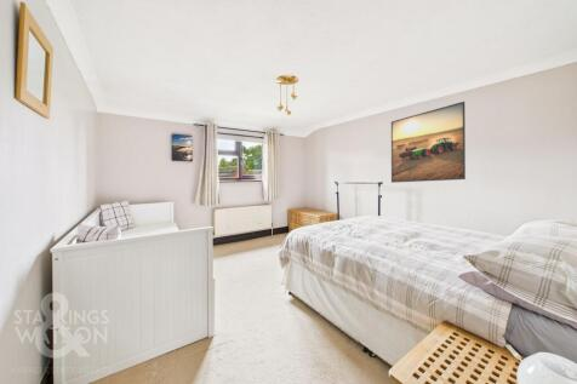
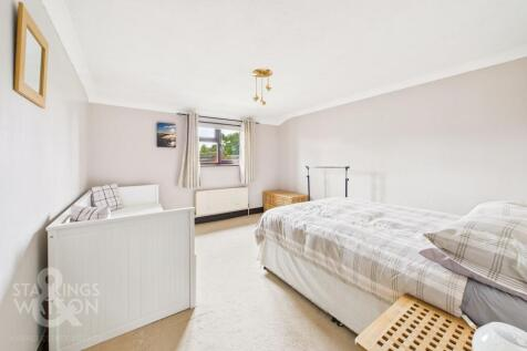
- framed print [390,101,467,184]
